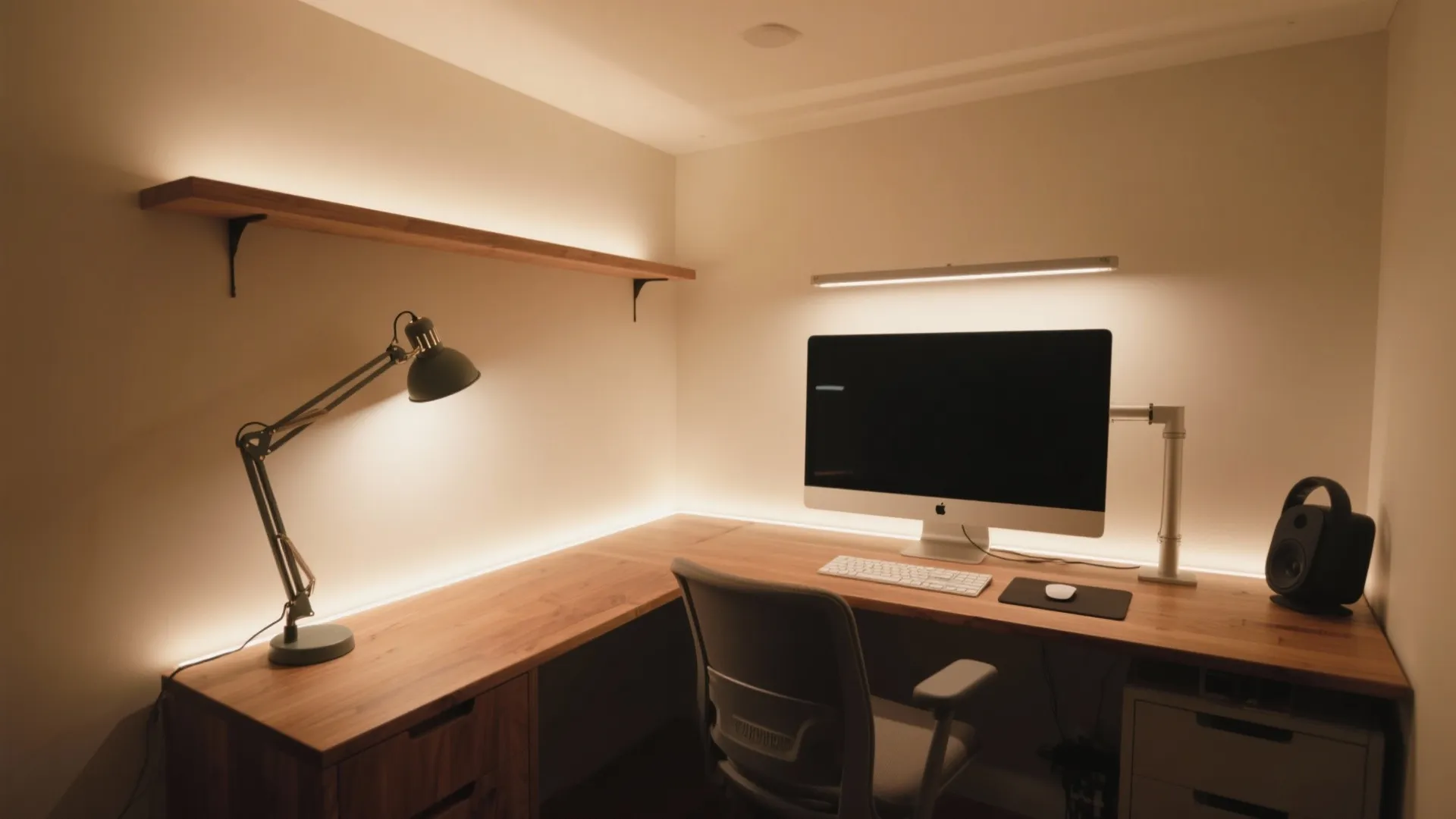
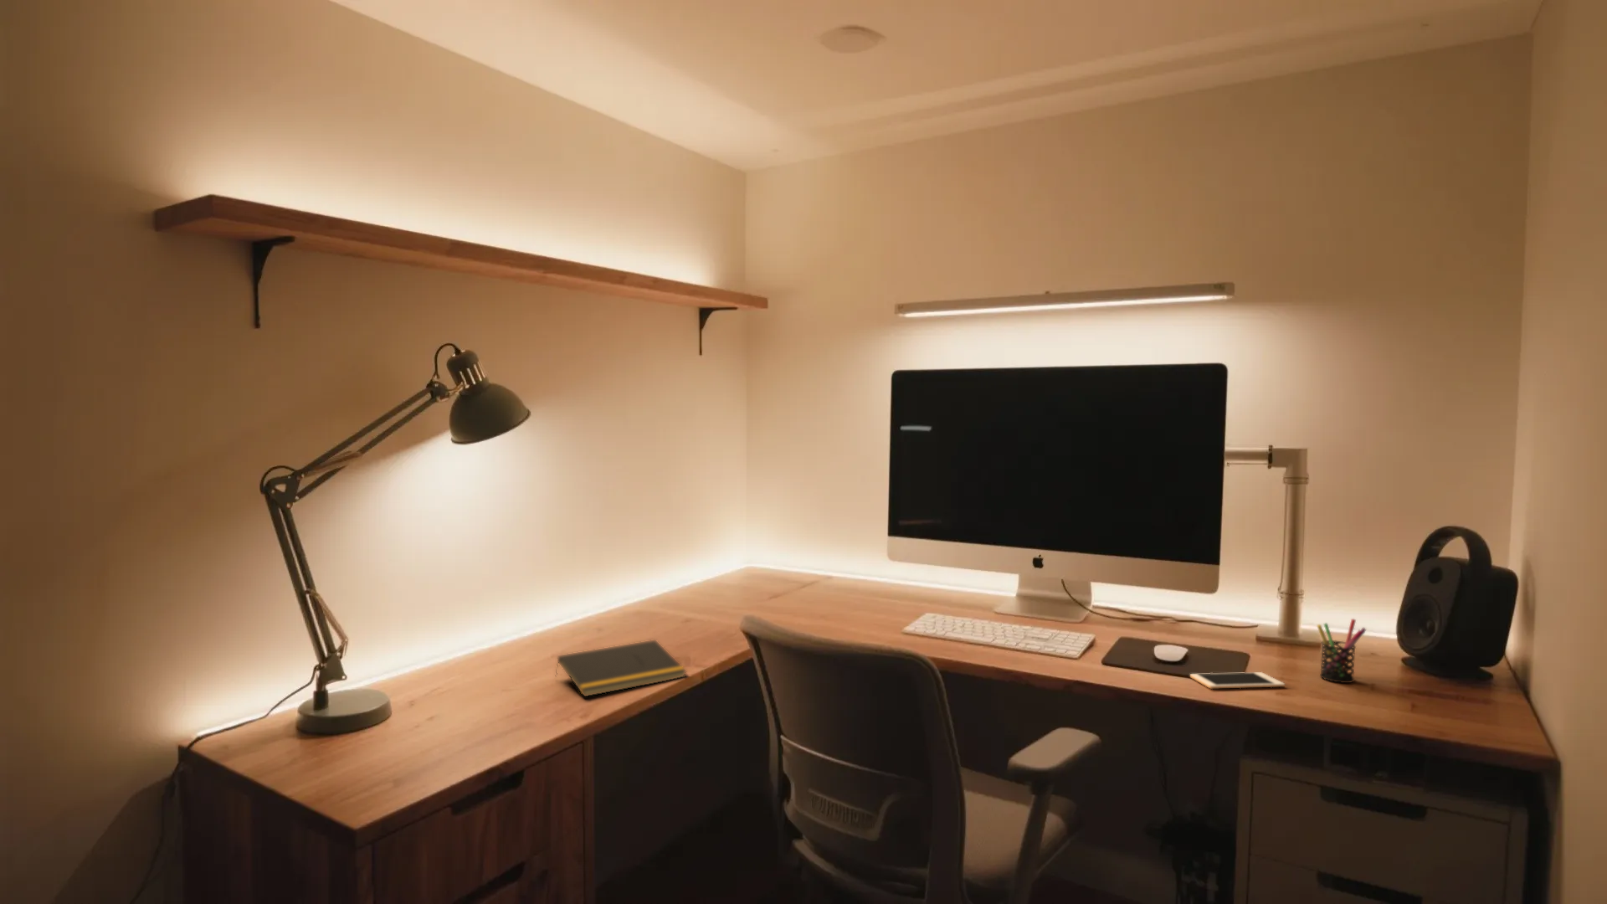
+ notepad [554,639,688,698]
+ cell phone [1190,671,1286,690]
+ pen holder [1316,618,1366,684]
